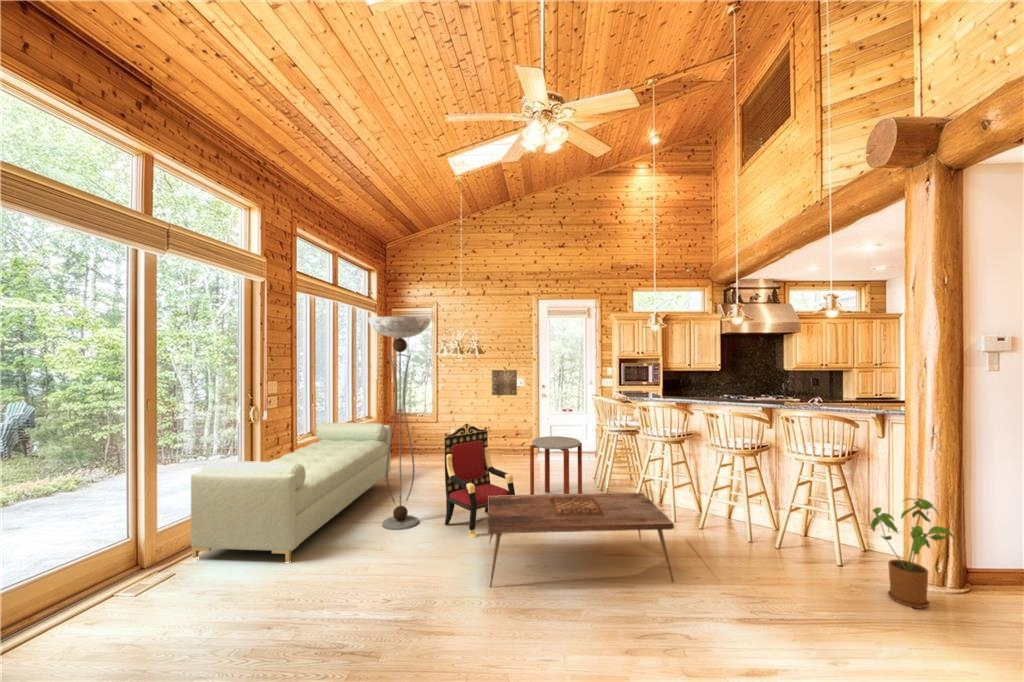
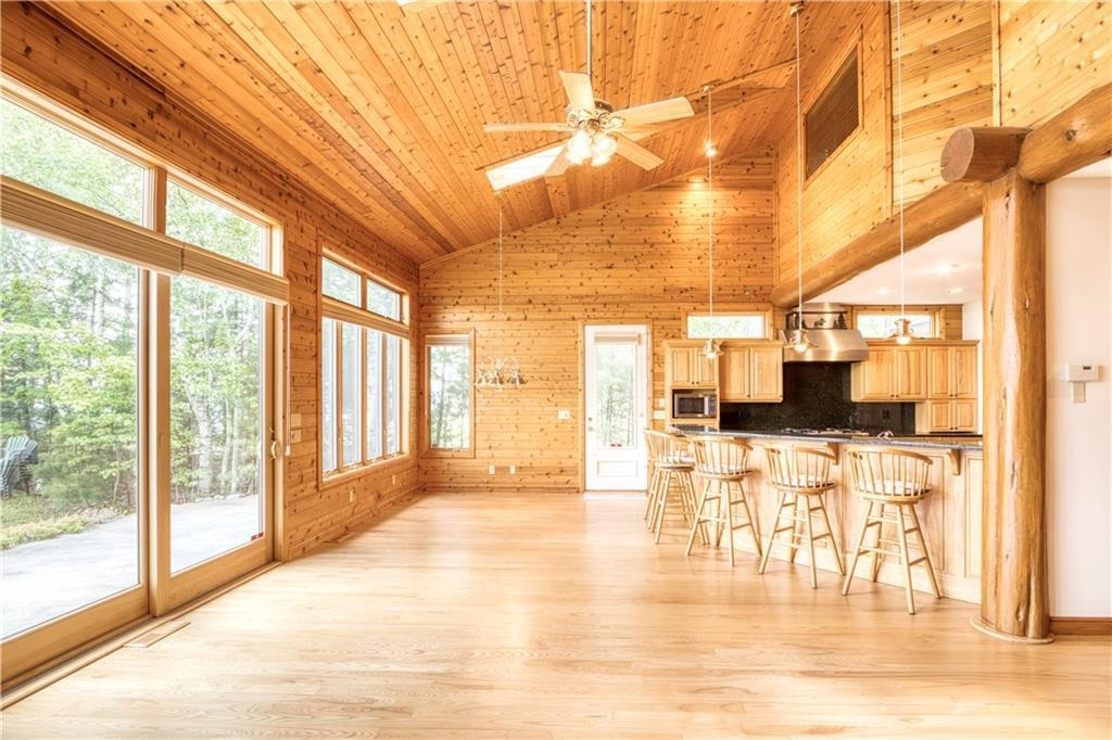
- floor lamp [367,316,432,531]
- sofa [190,422,392,563]
- coffee table [487,492,675,589]
- armchair [444,423,516,539]
- side table [529,435,583,495]
- wall art [491,369,518,396]
- house plant [869,497,957,610]
